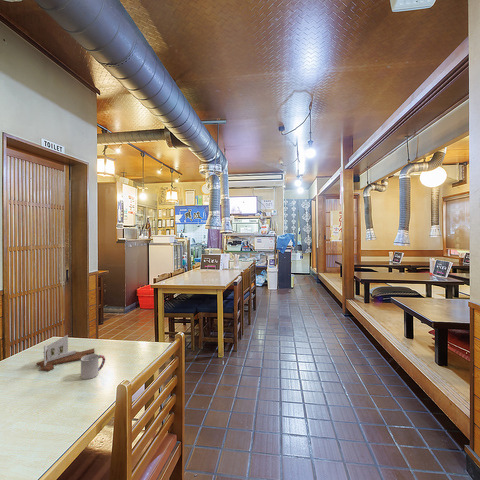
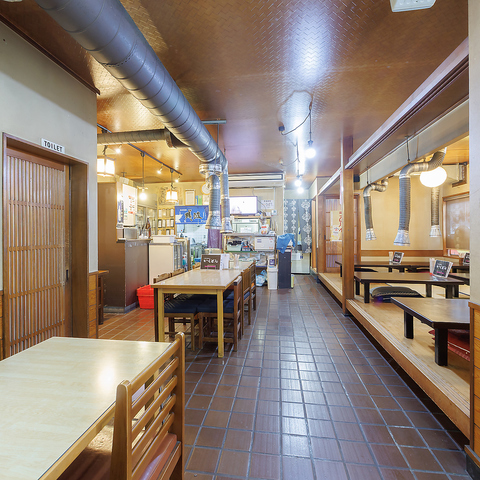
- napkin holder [35,334,95,372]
- cup [80,353,106,380]
